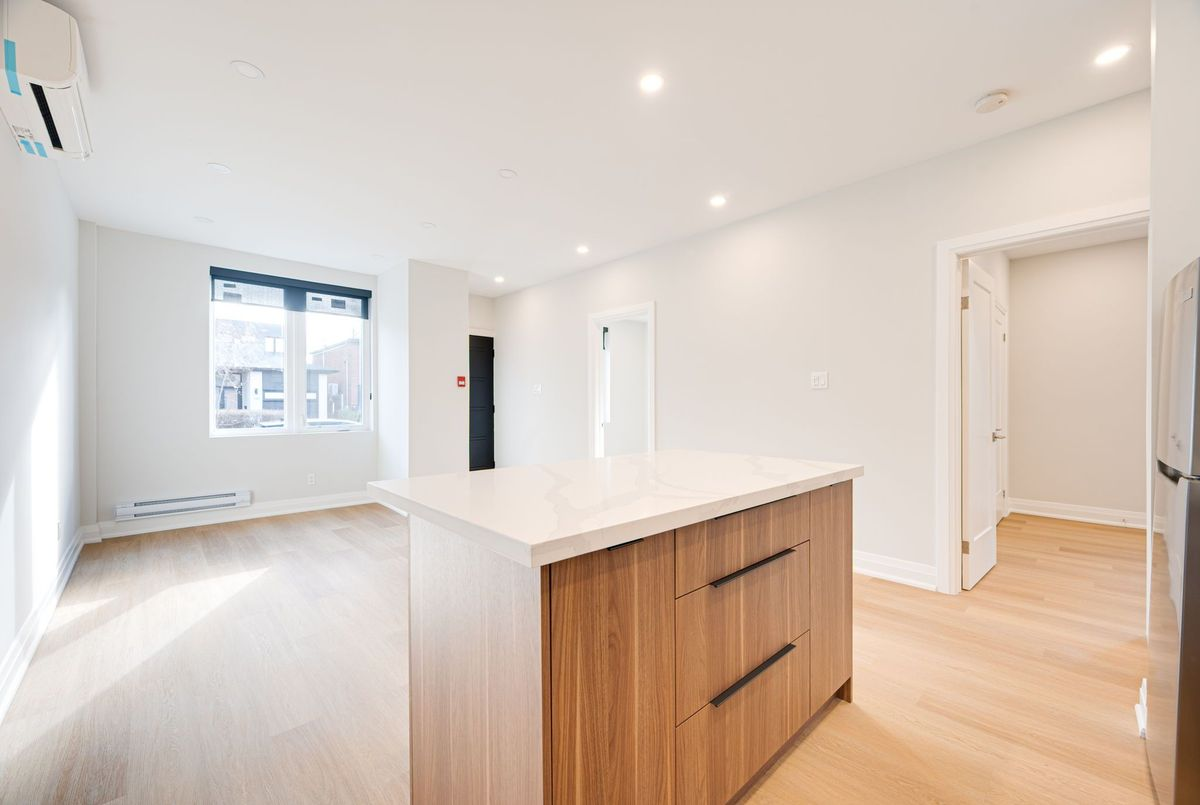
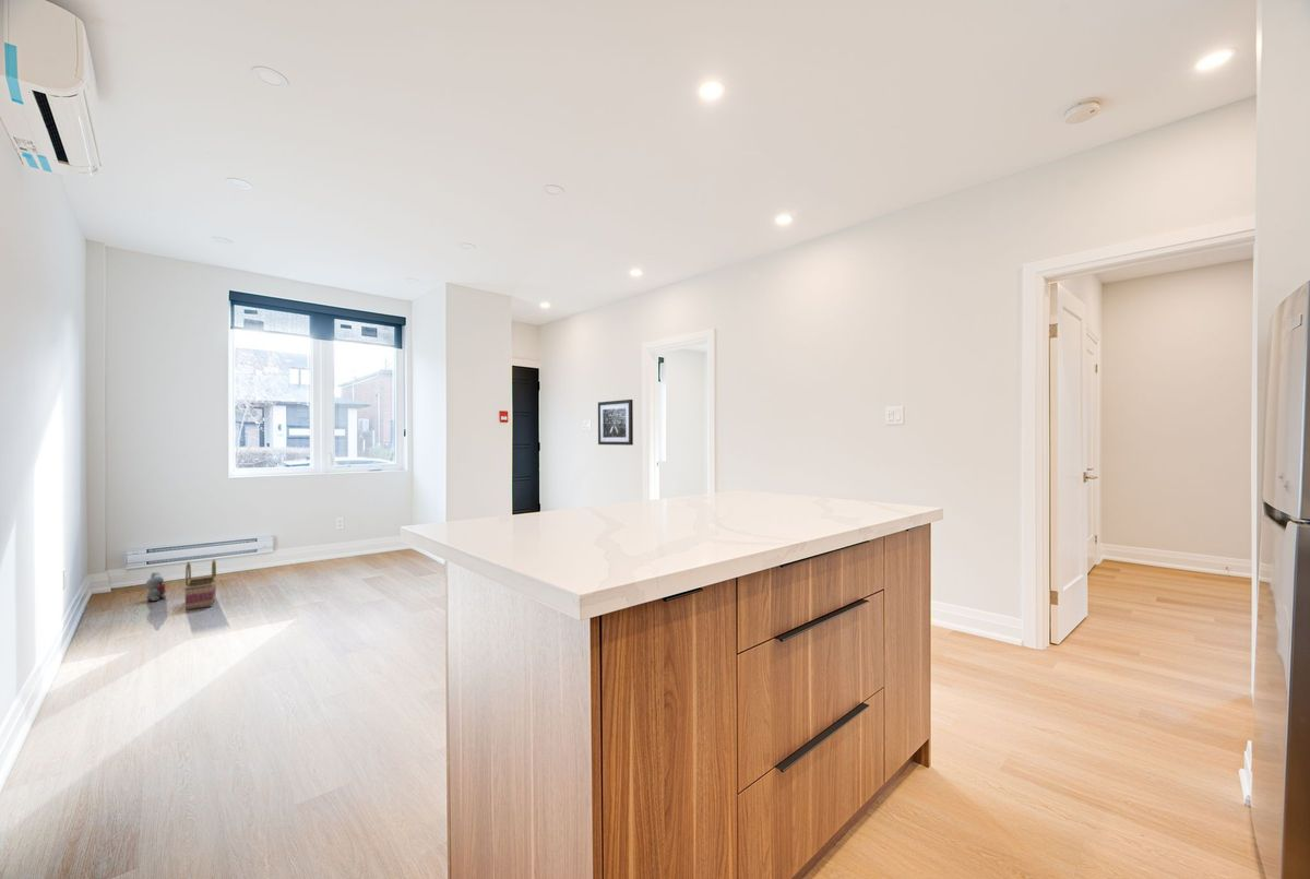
+ plush toy [144,571,168,602]
+ basket [183,558,217,611]
+ wall art [597,399,634,447]
